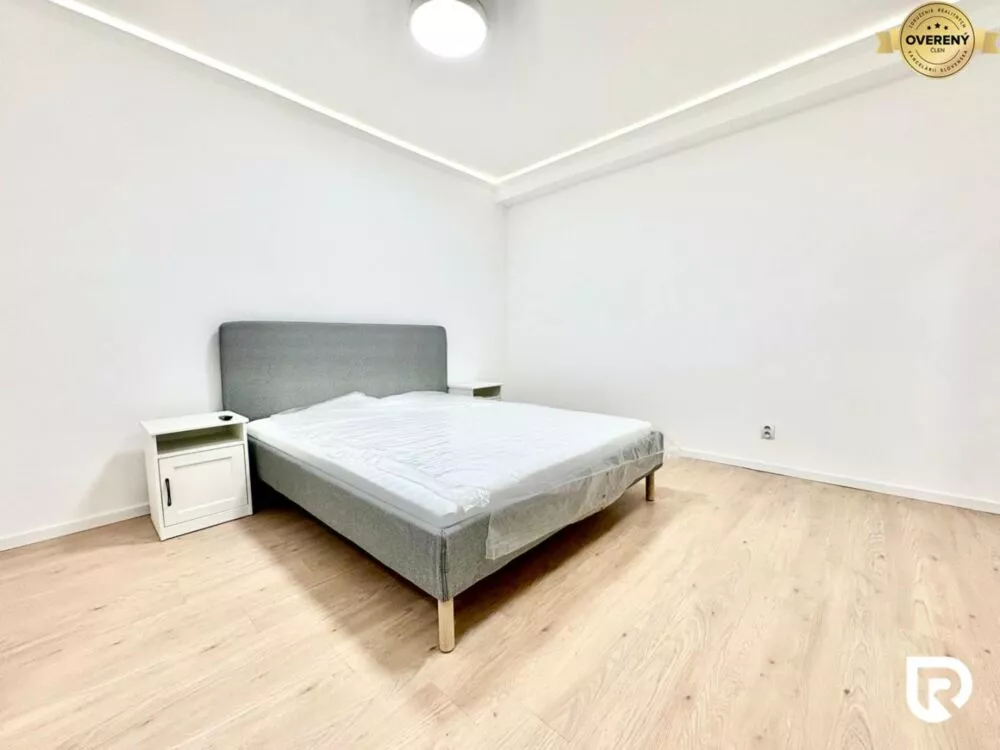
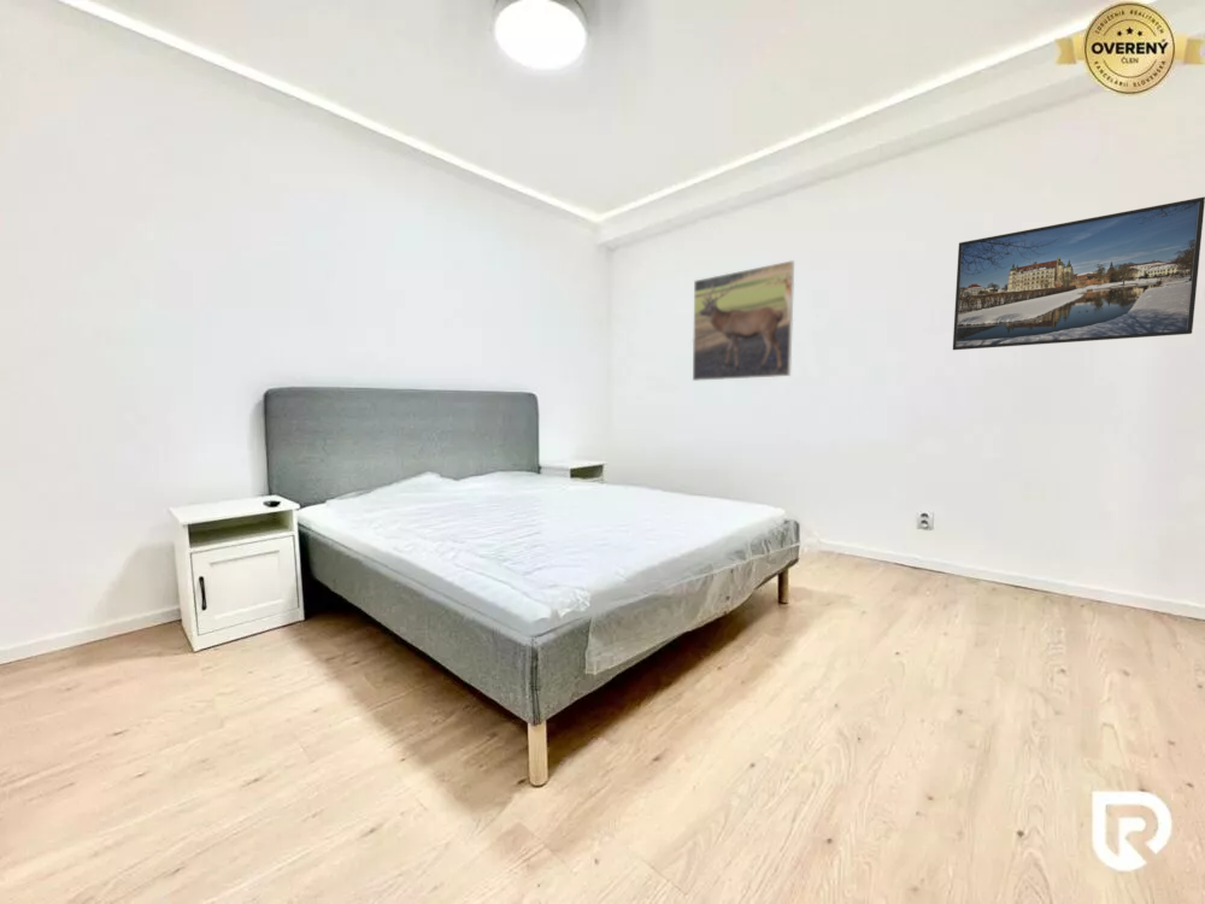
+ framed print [952,195,1205,351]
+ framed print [692,259,795,382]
